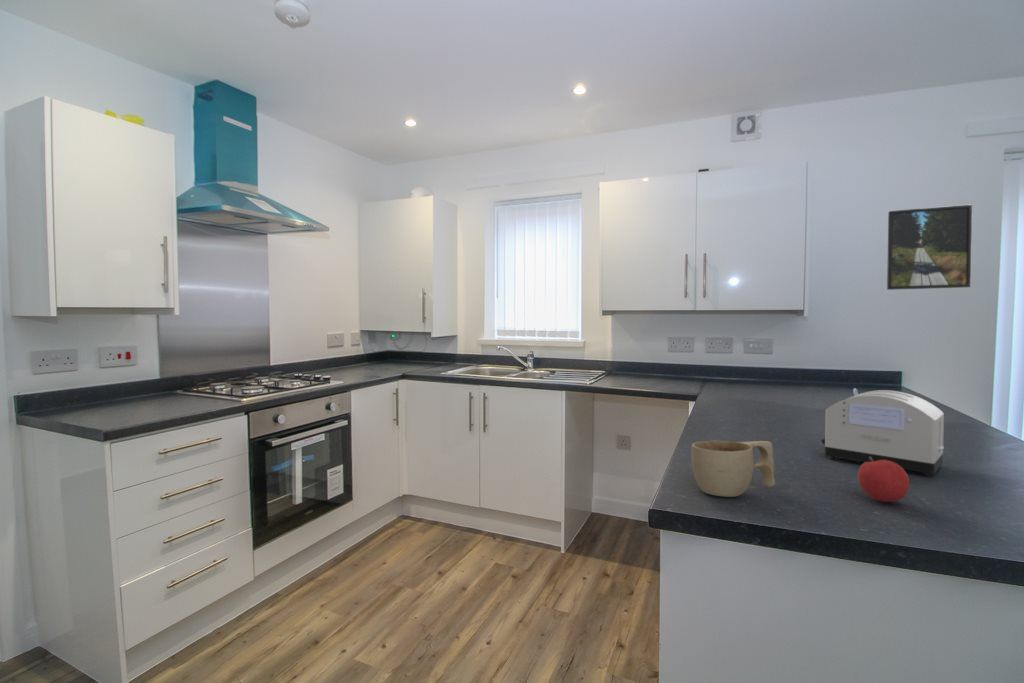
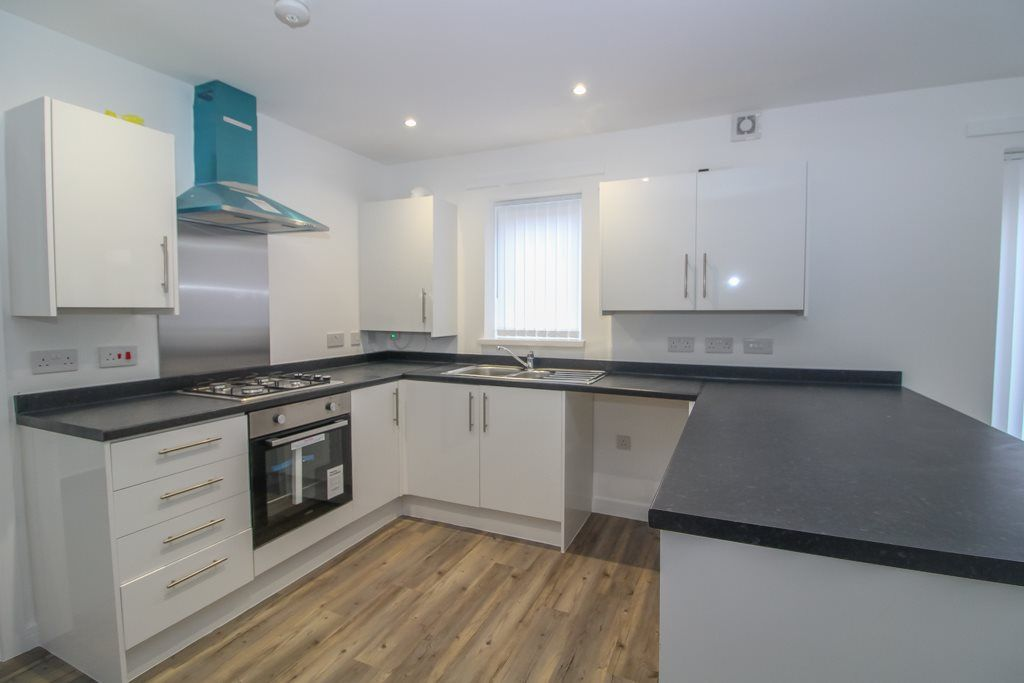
- cup [690,440,776,498]
- toaster [820,387,945,476]
- fruit [857,456,910,503]
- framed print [886,203,973,291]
